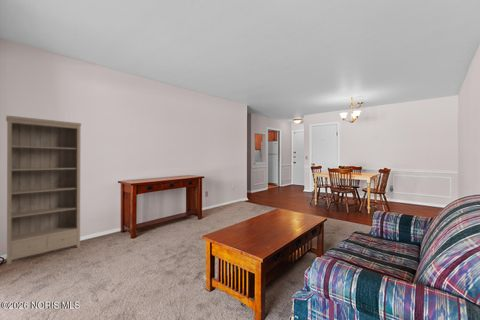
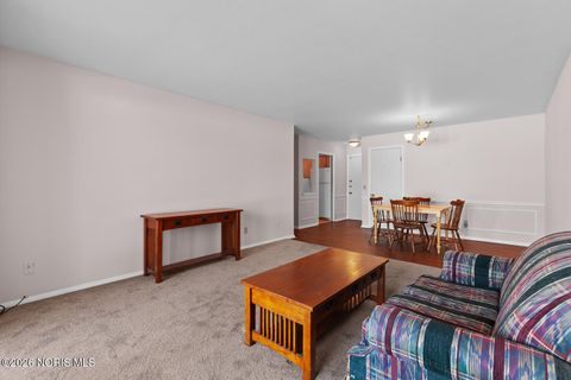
- bookshelf [5,115,82,265]
